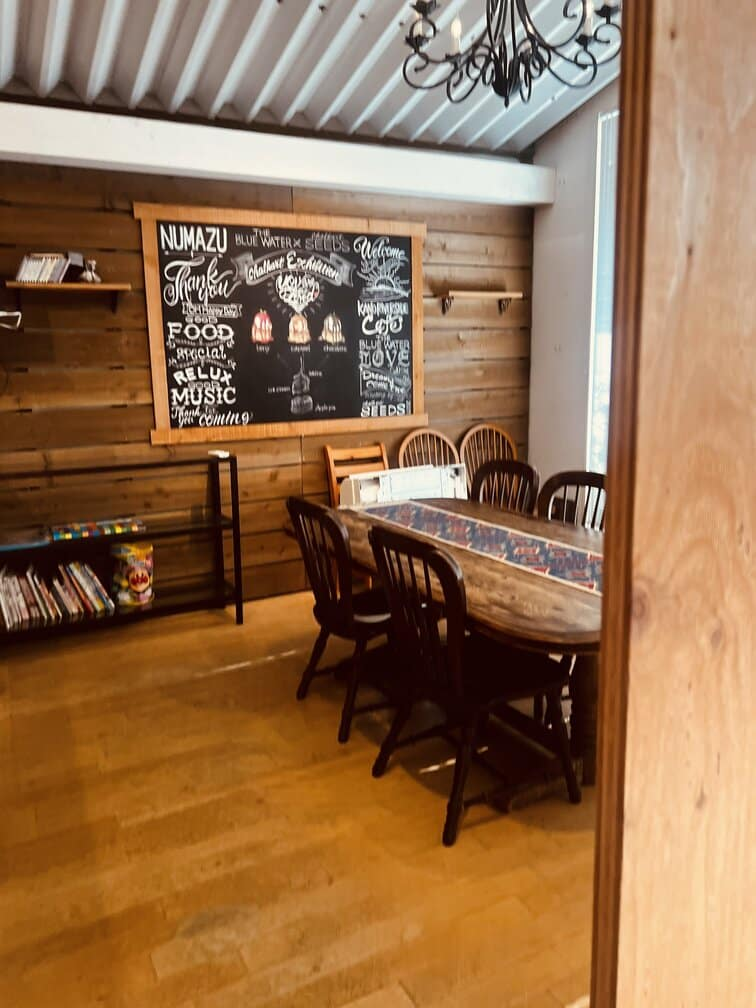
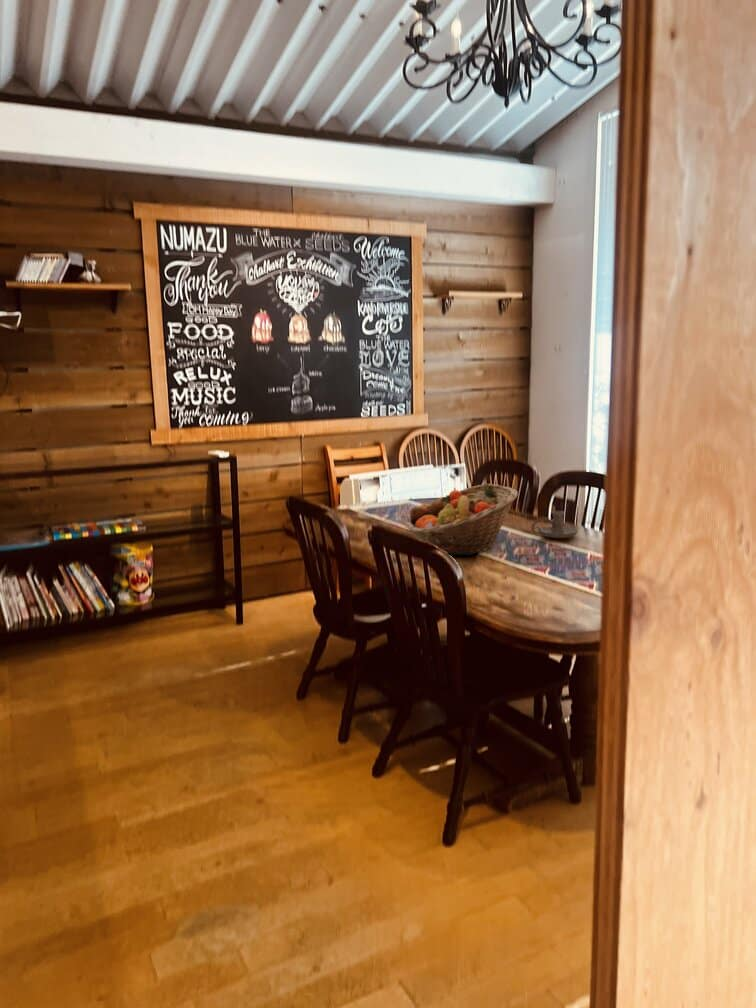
+ fruit basket [404,483,519,556]
+ candle holder [531,510,579,539]
